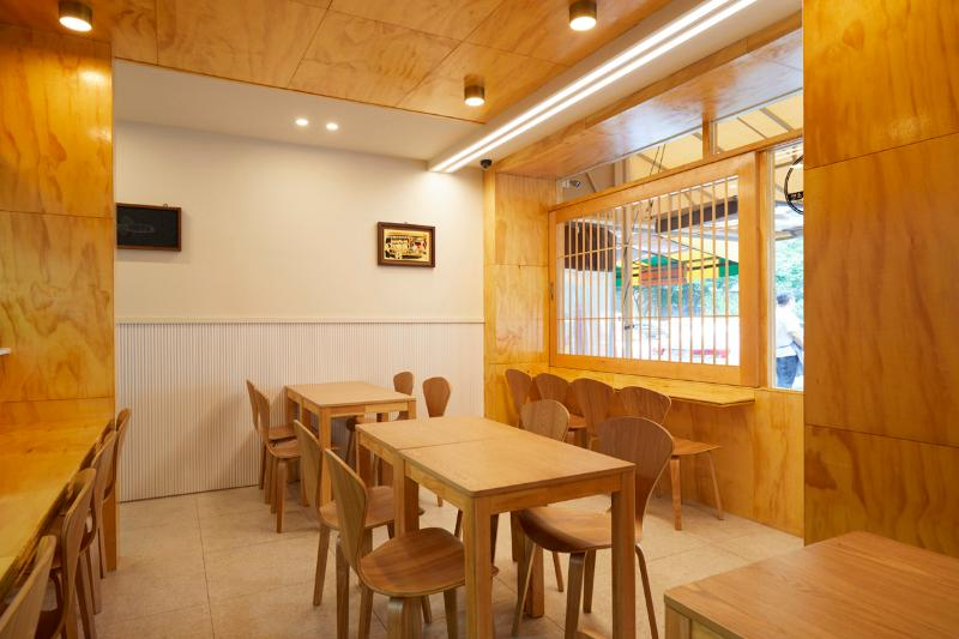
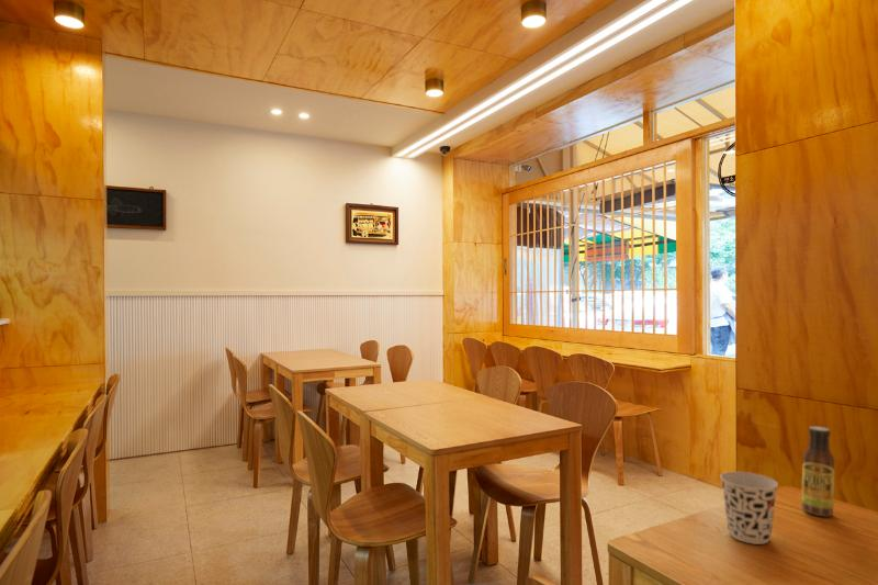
+ cup [719,471,779,545]
+ sauce bottle [800,426,836,518]
